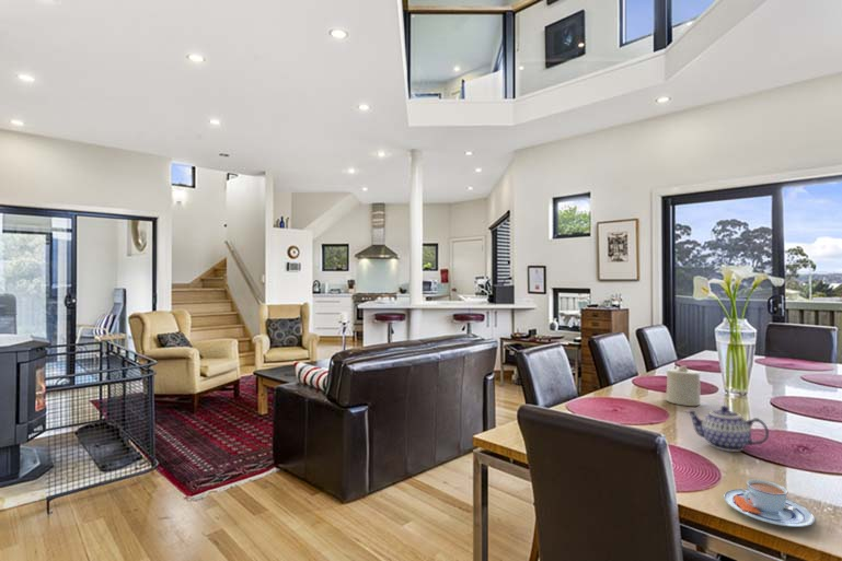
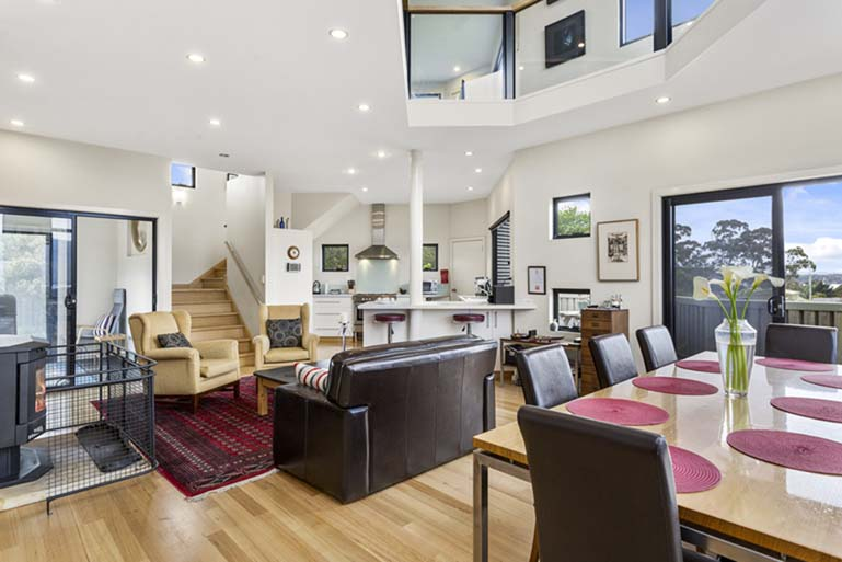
- teacup [723,479,816,528]
- candle [665,364,702,407]
- teapot [684,405,770,453]
